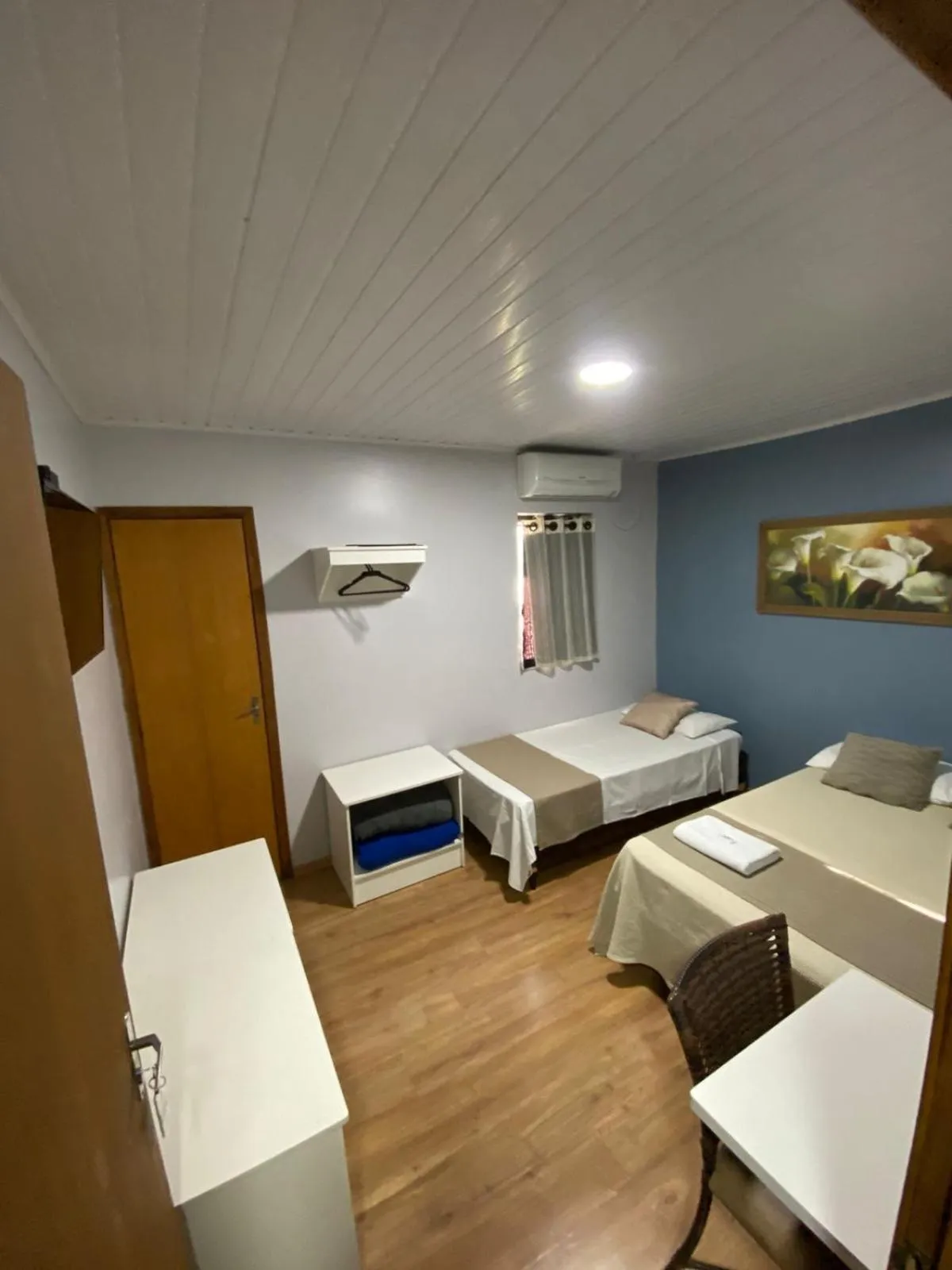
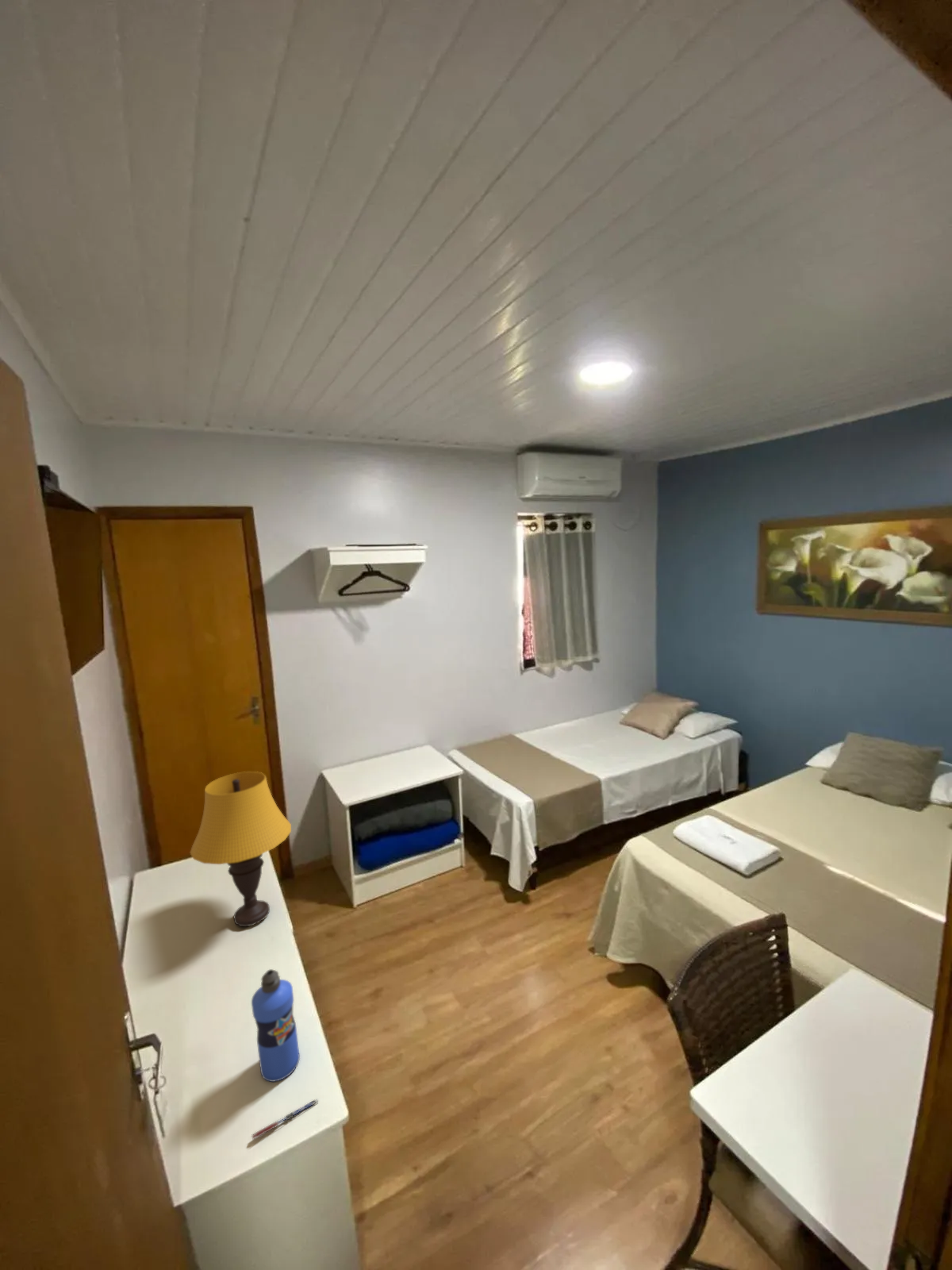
+ pen [251,1099,318,1141]
+ table lamp [190,771,292,927]
+ water bottle [251,968,301,1083]
